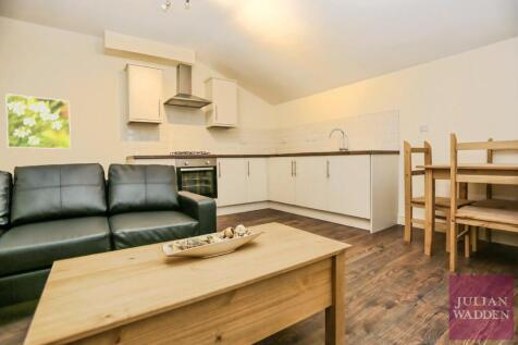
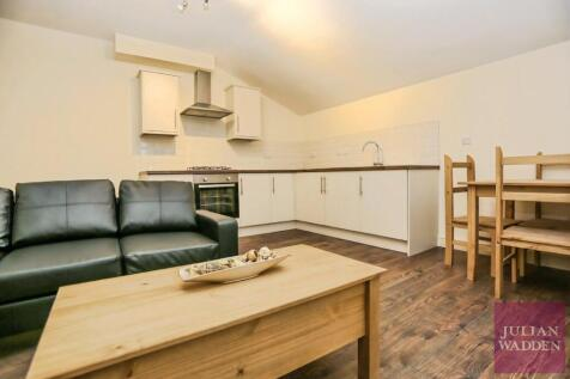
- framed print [4,93,72,150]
